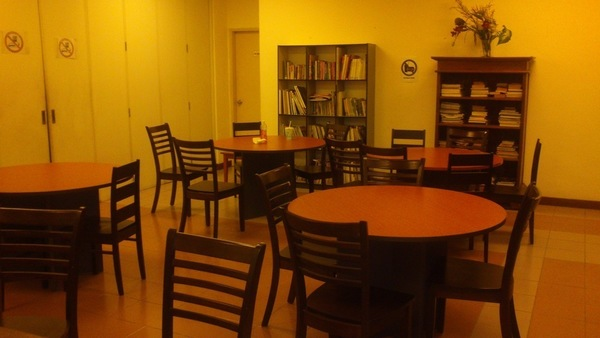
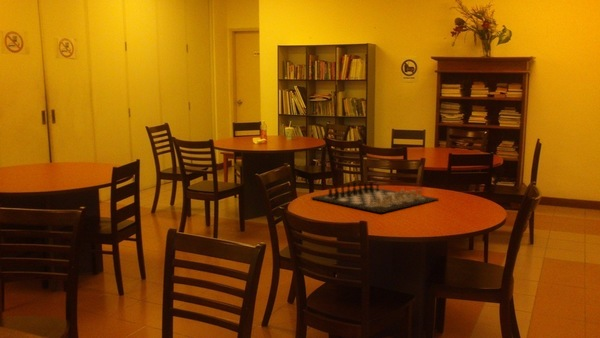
+ gameboard [310,179,440,214]
